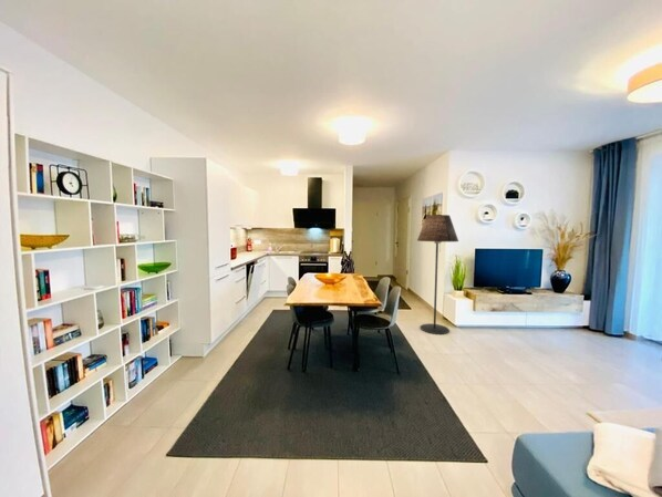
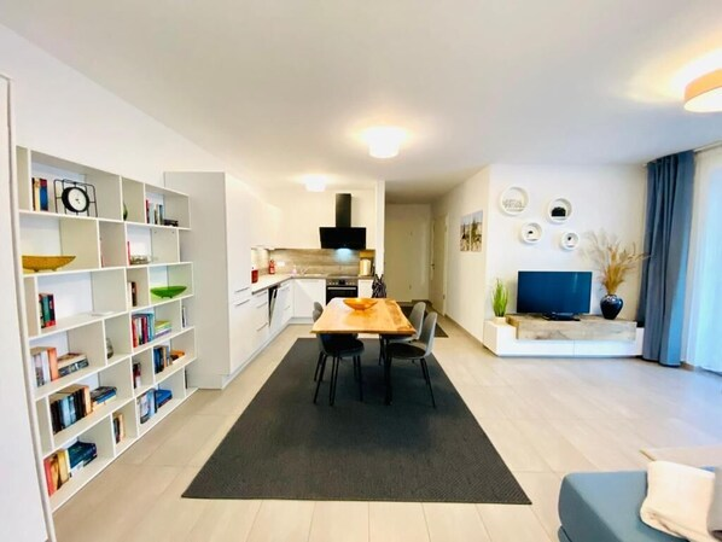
- floor lamp [416,214,459,335]
